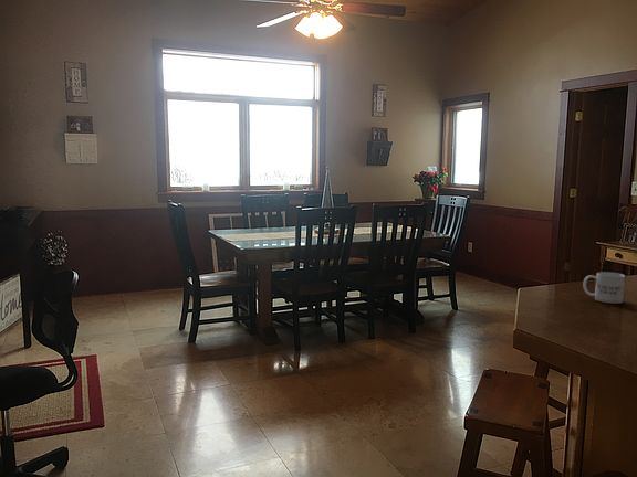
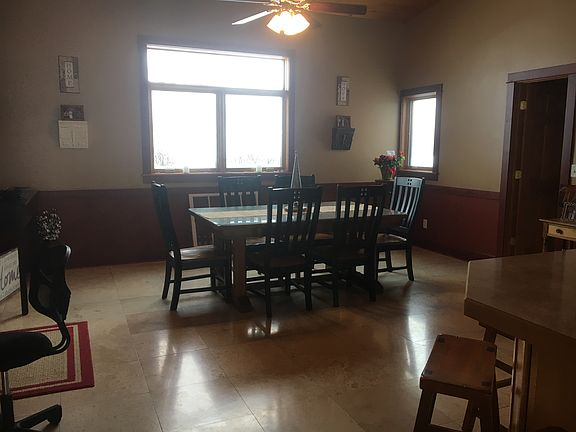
- mug [582,271,626,305]
